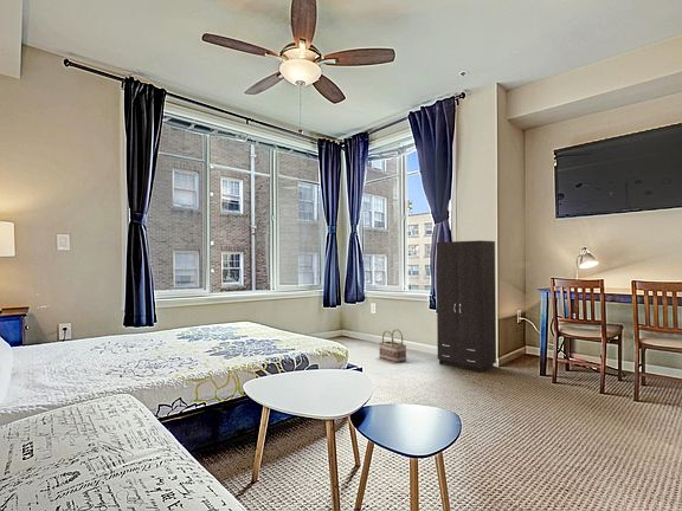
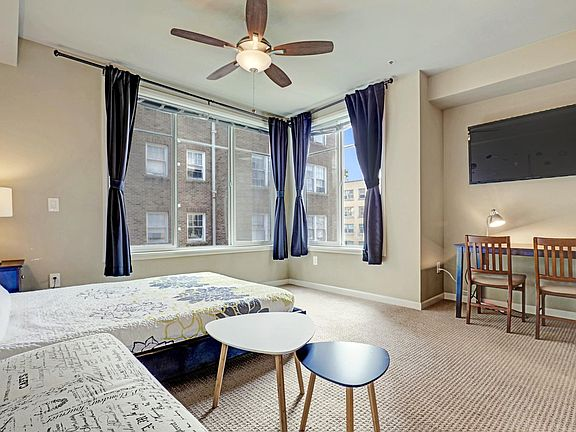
- cabinet [436,239,497,374]
- basket [378,328,407,363]
